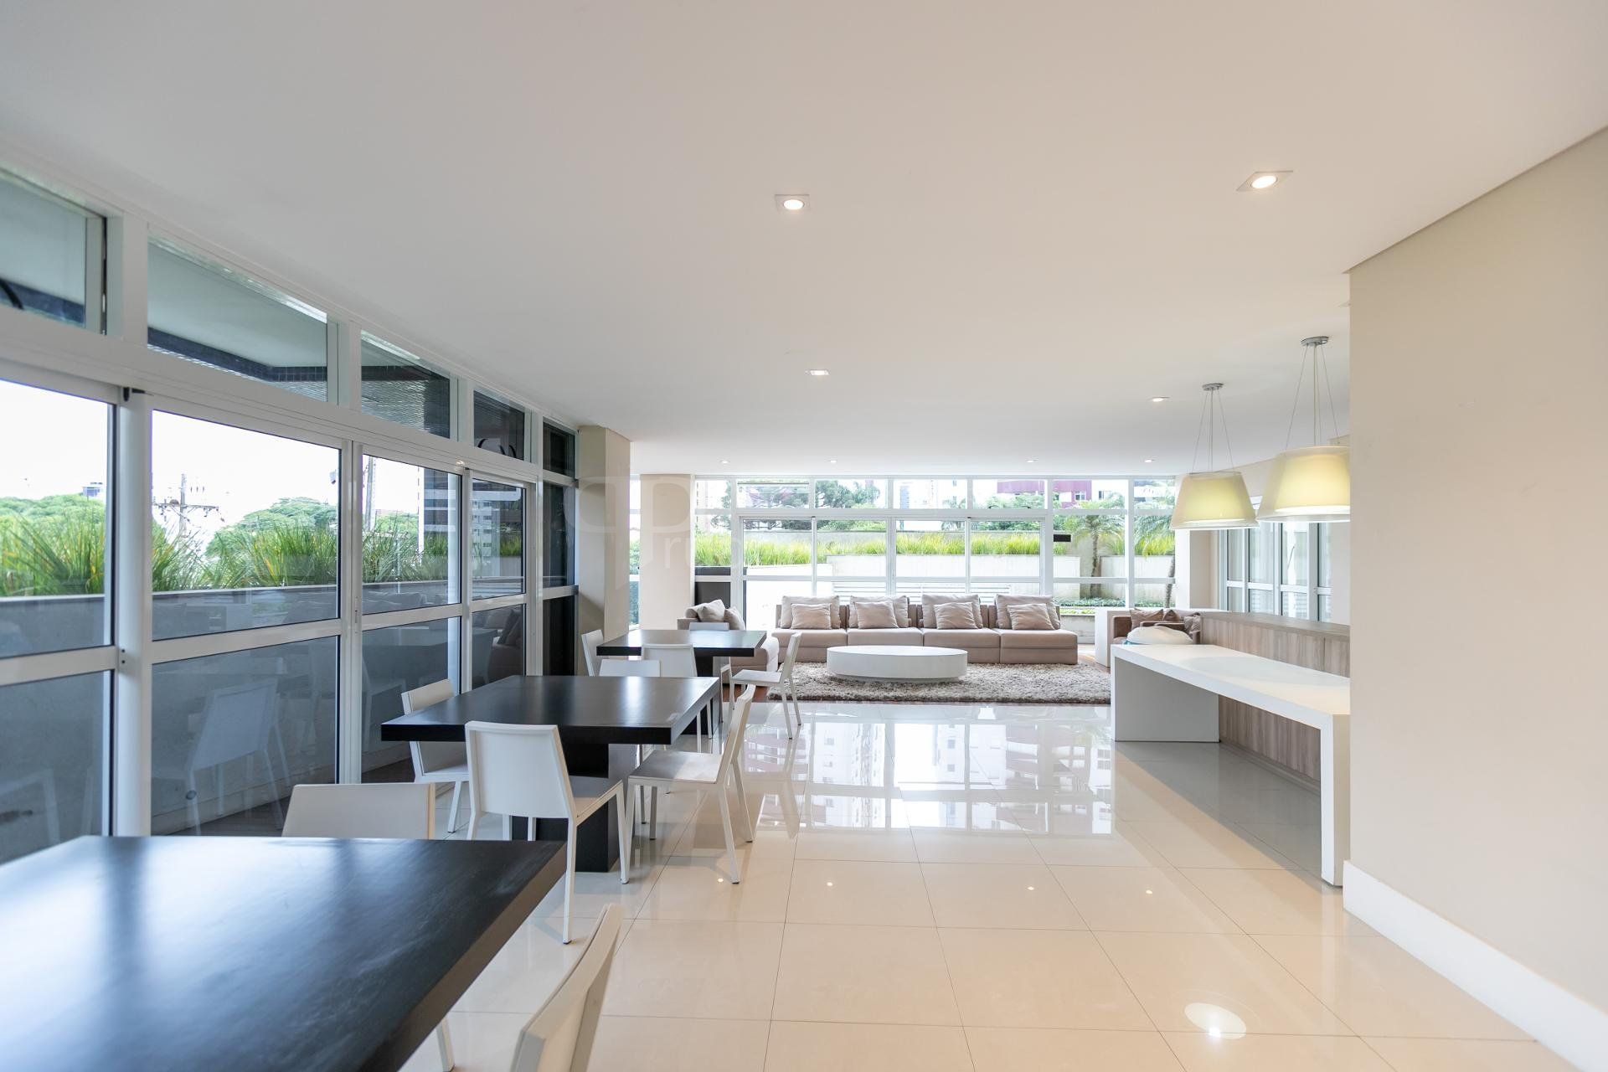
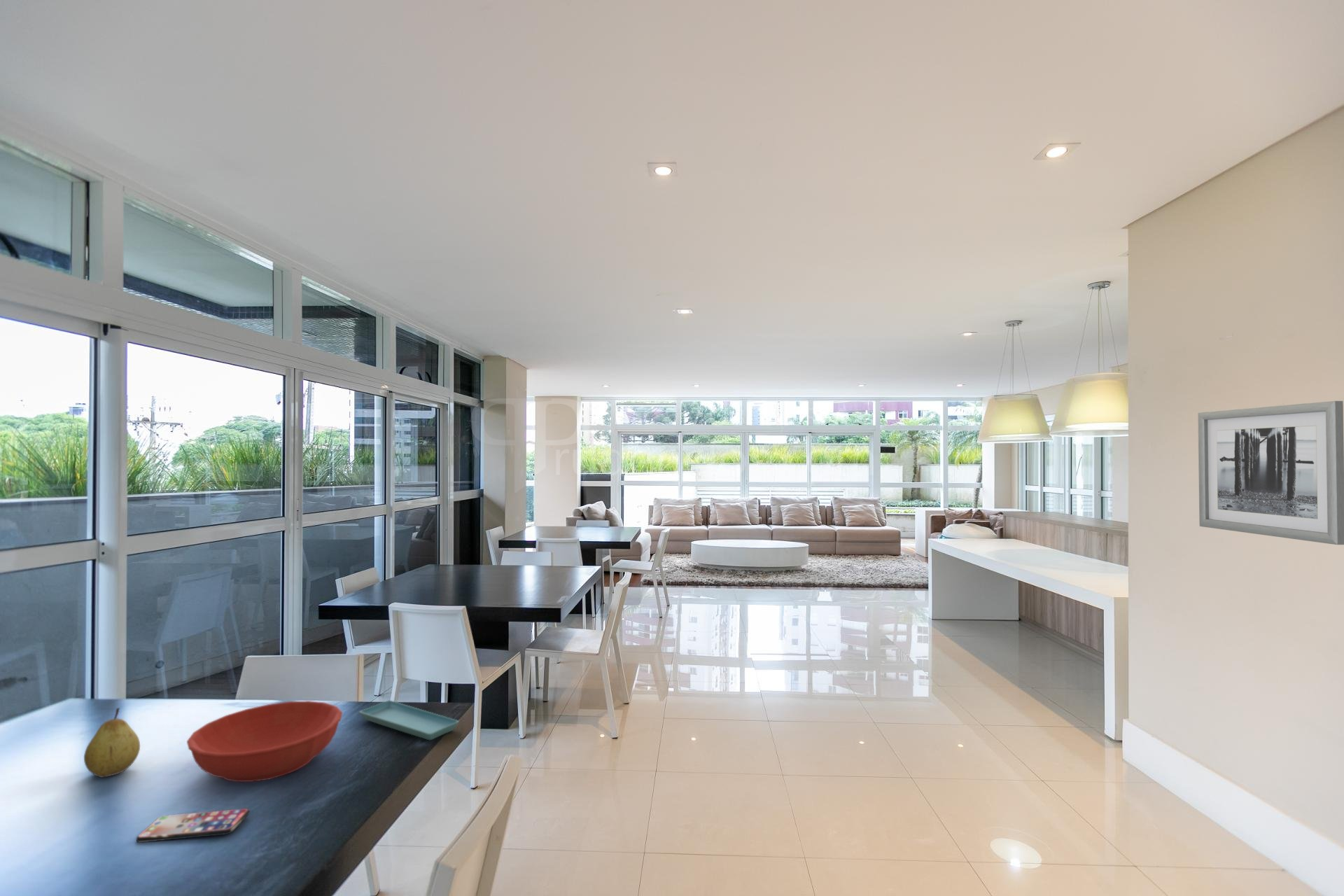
+ smartphone [135,808,251,843]
+ wall art [1197,400,1344,545]
+ bowl [186,700,343,783]
+ fruit [83,707,141,778]
+ saucer [358,699,460,741]
